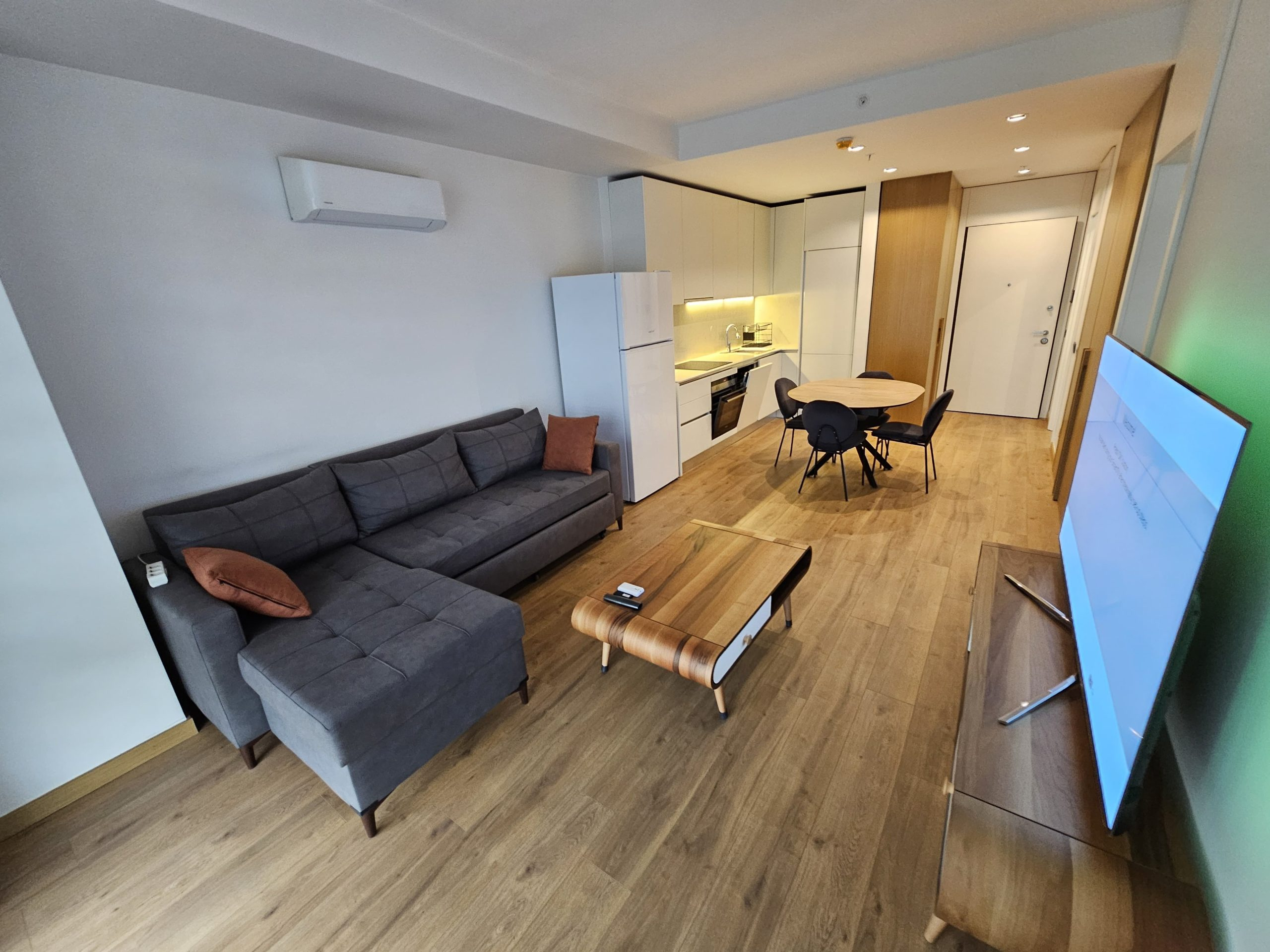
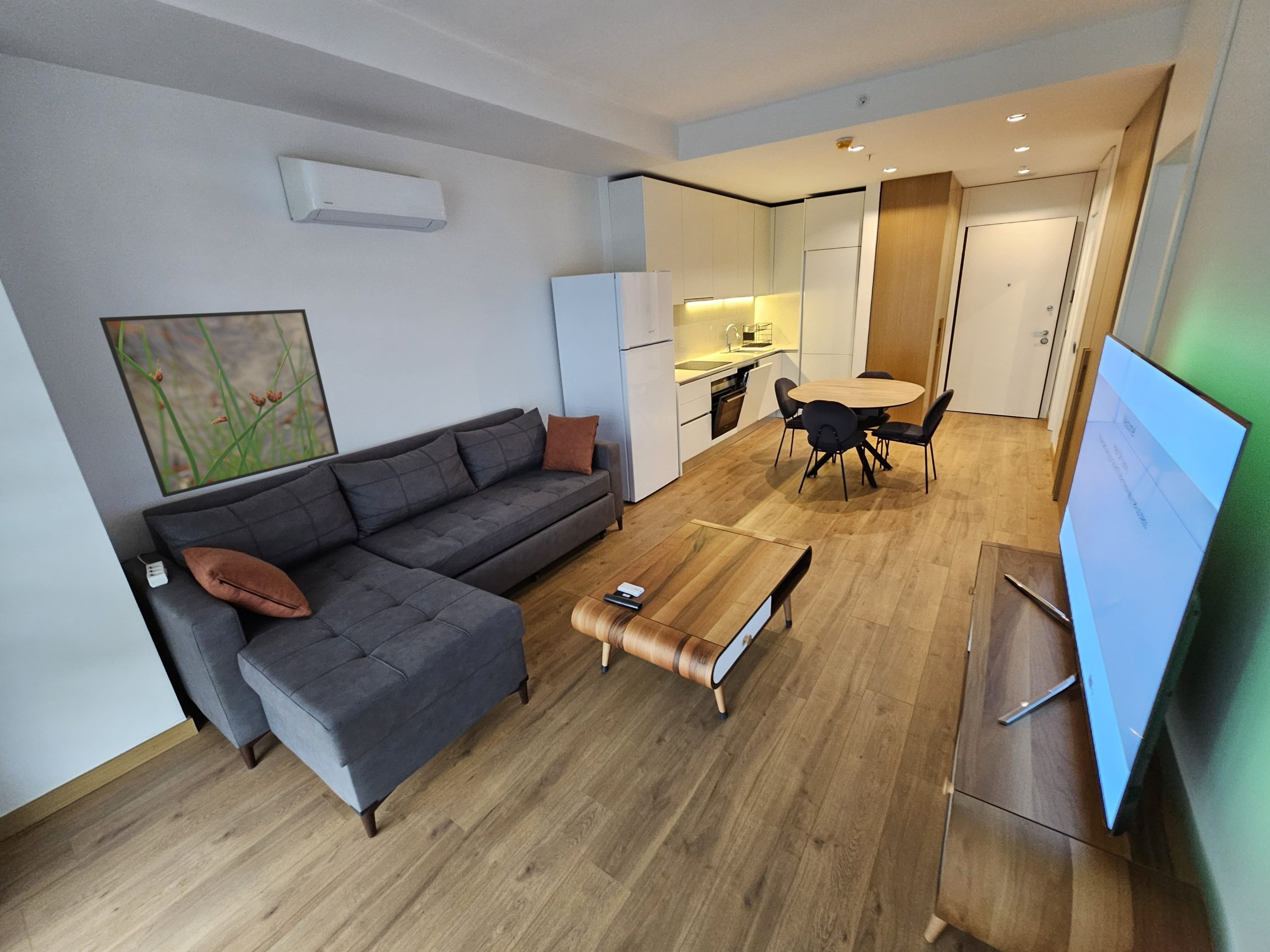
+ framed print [99,308,339,498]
